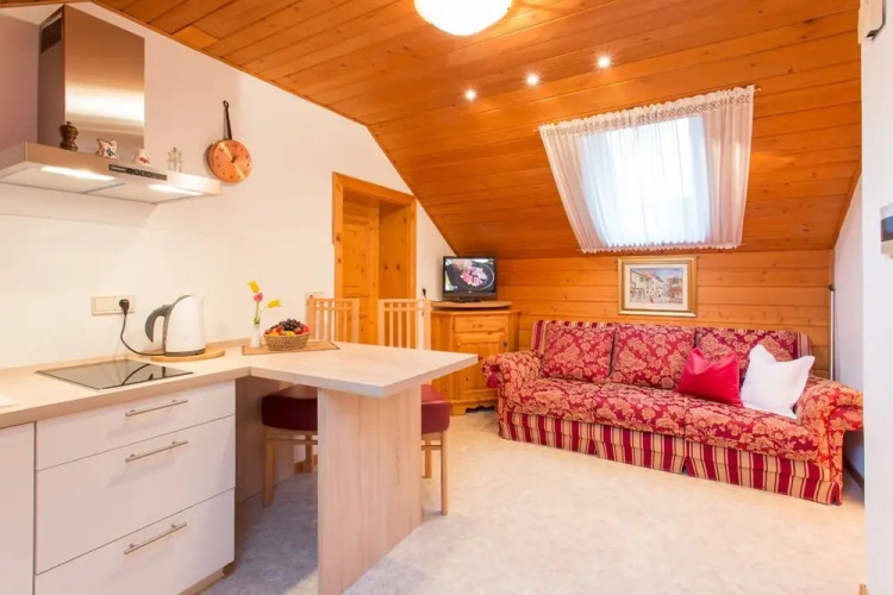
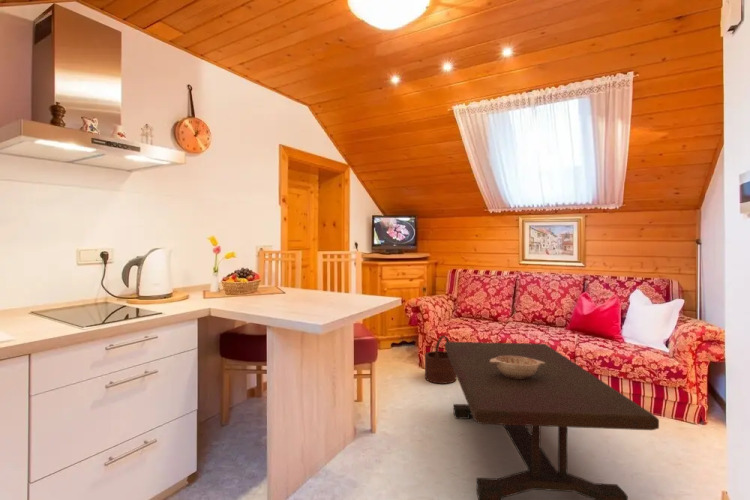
+ decorative bowl [490,356,545,378]
+ wooden bucket [424,335,457,385]
+ coffee table [444,341,660,500]
